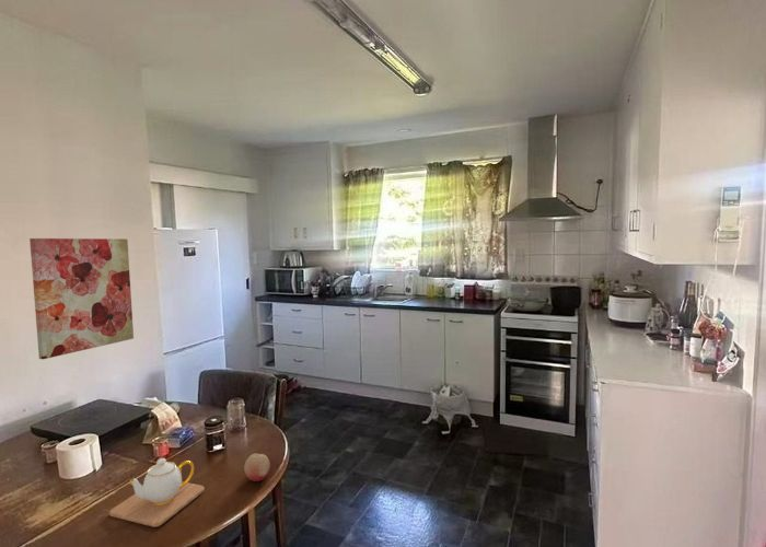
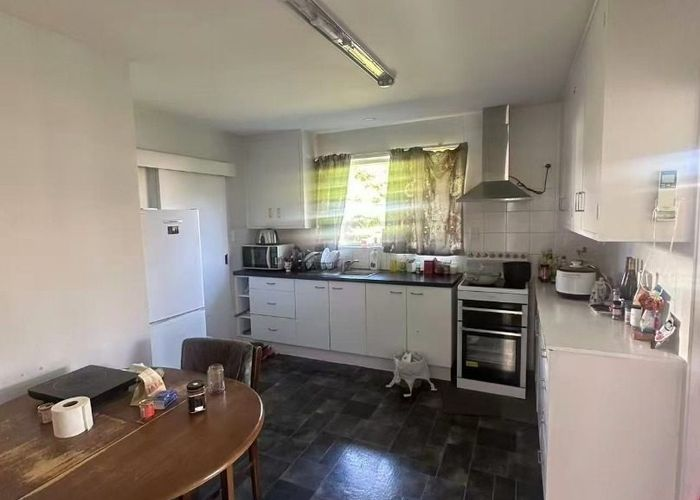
- wall art [28,237,135,360]
- teapot [108,457,206,528]
- fruit [243,453,271,482]
